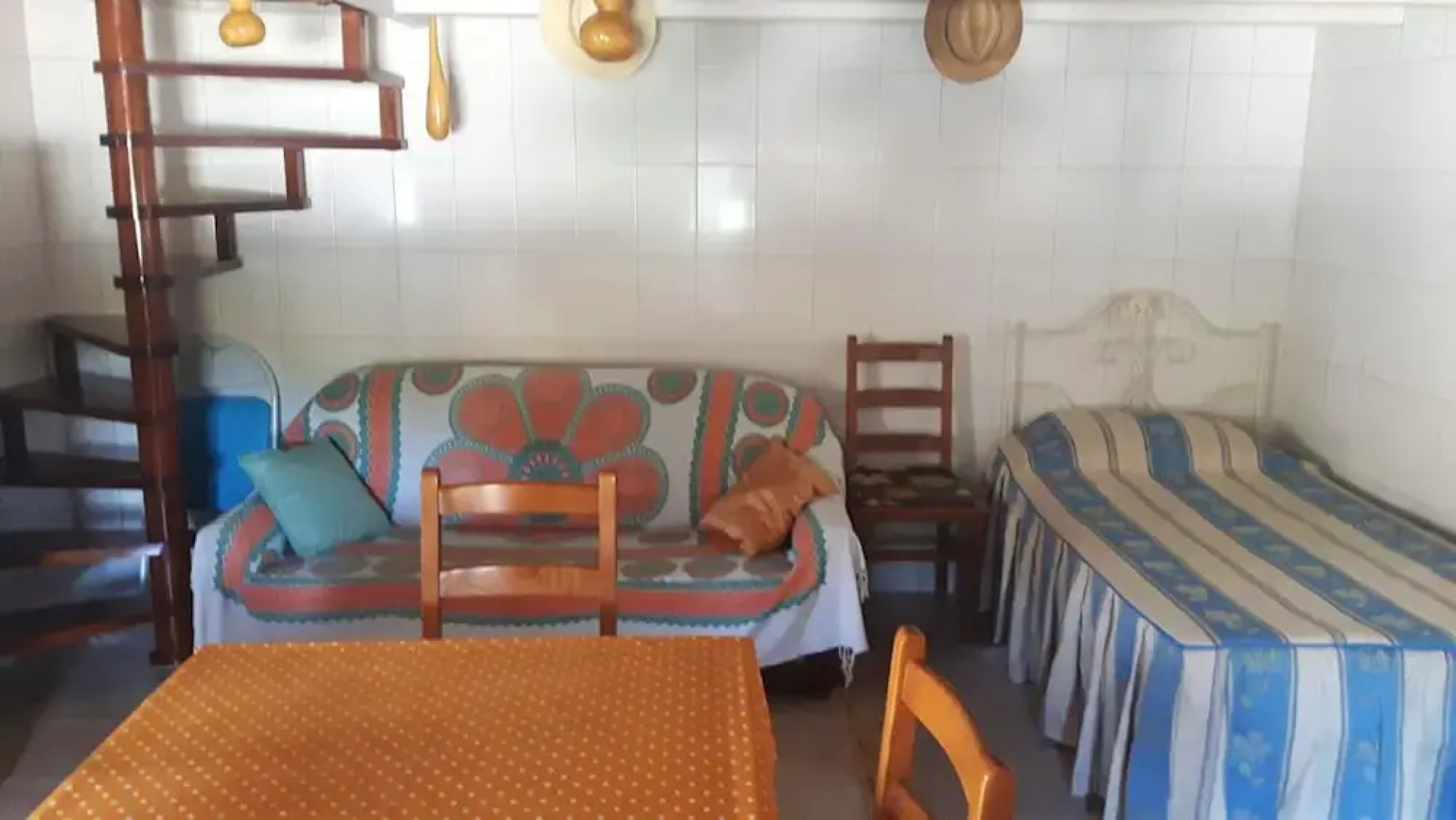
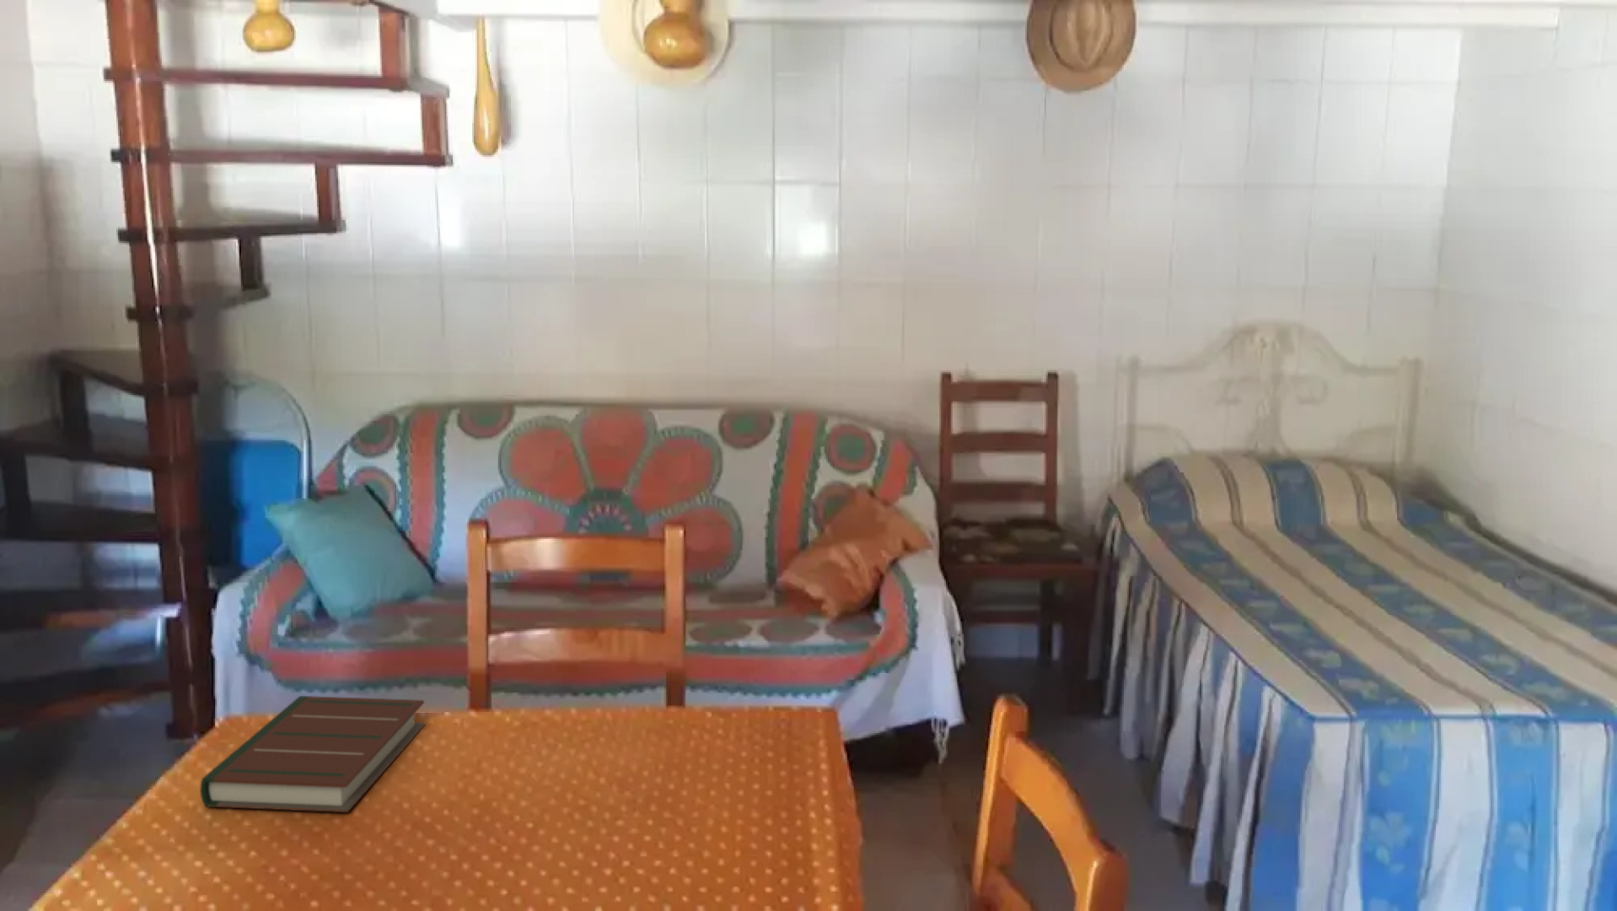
+ book [199,695,426,813]
